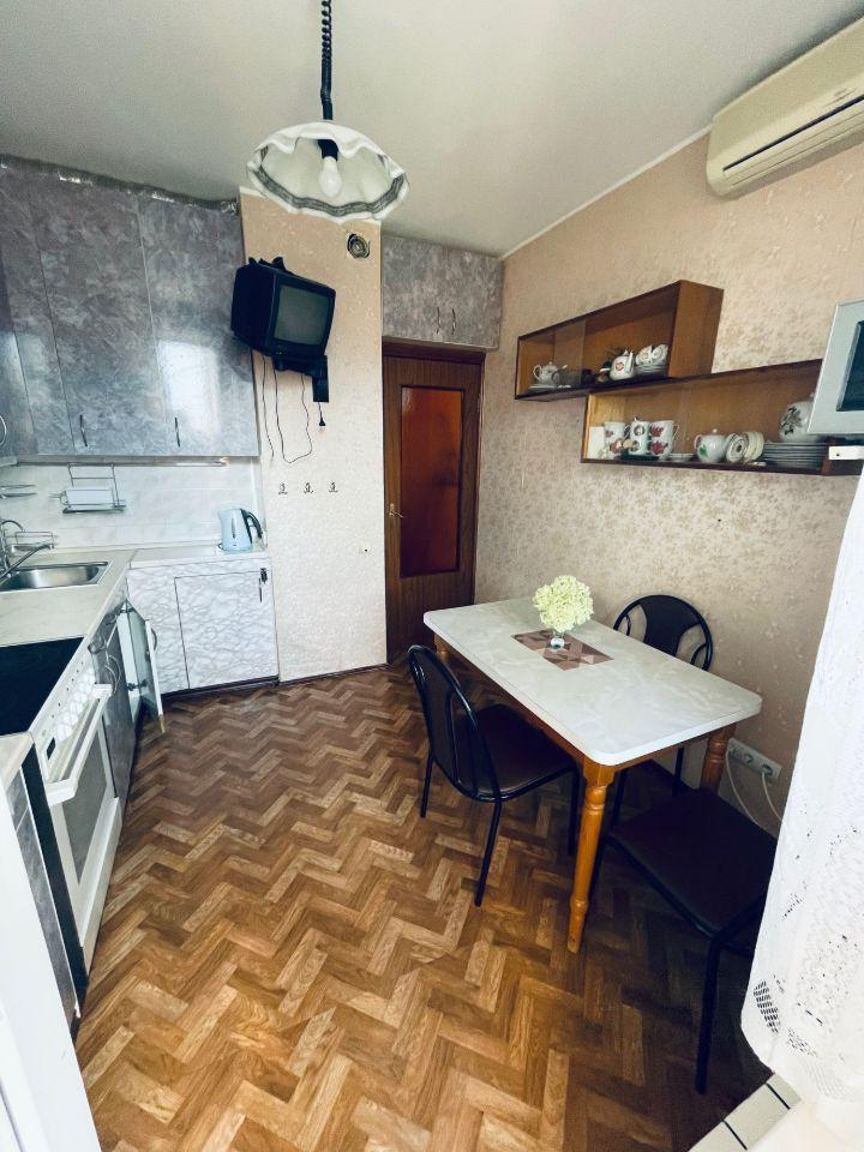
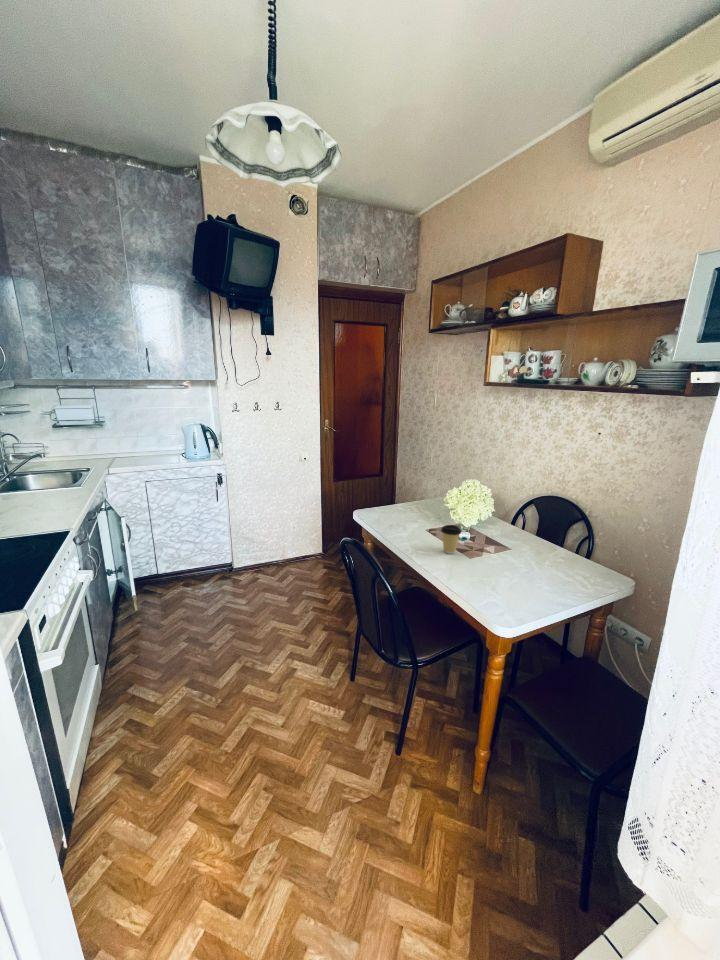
+ coffee cup [440,524,462,555]
